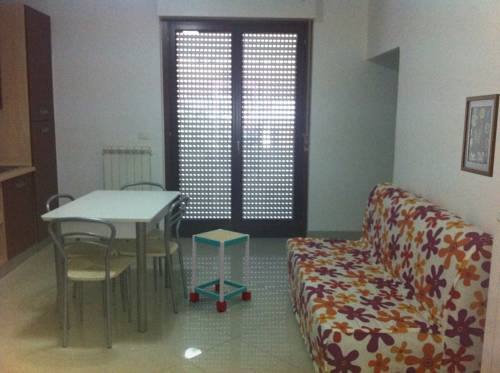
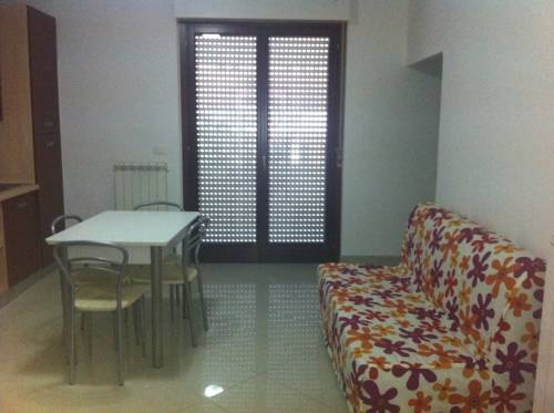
- wall art [460,93,500,178]
- side table [189,228,252,312]
